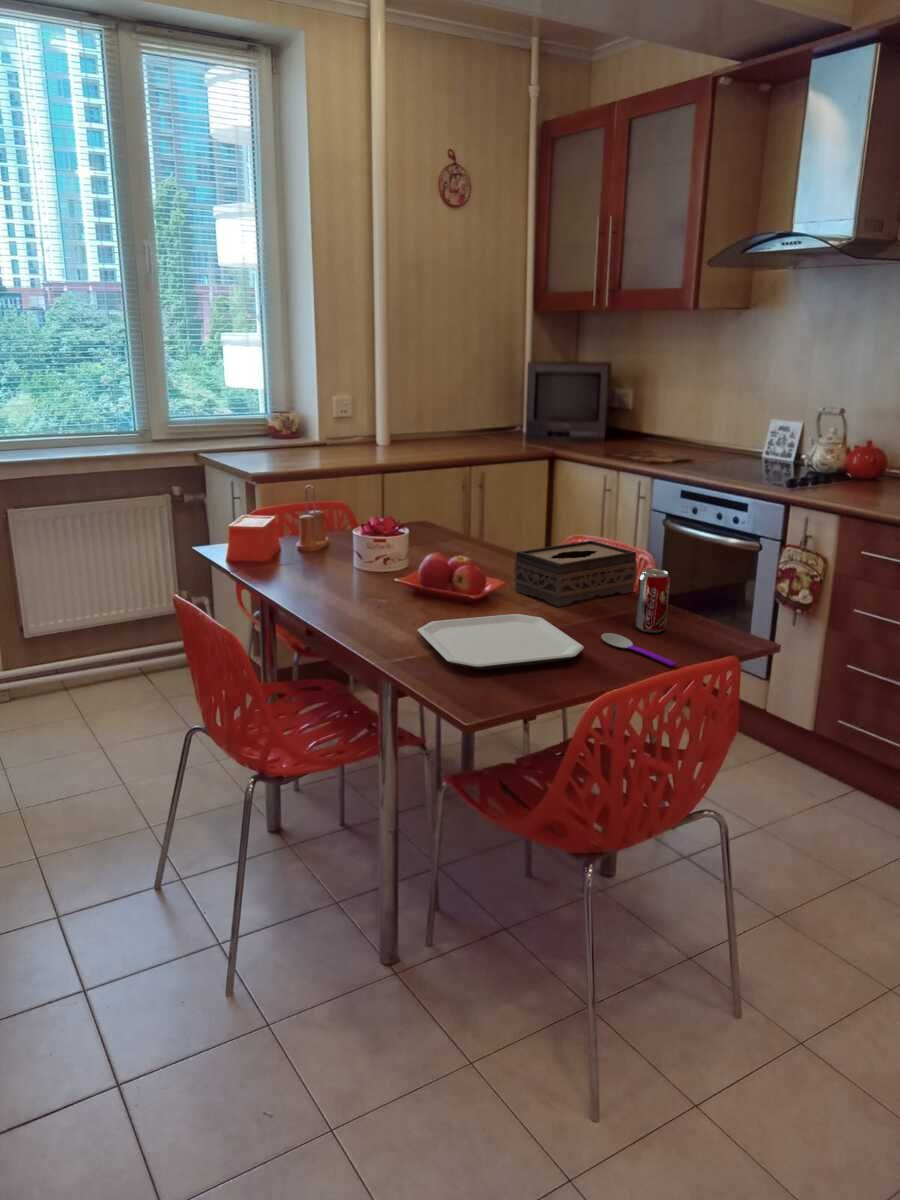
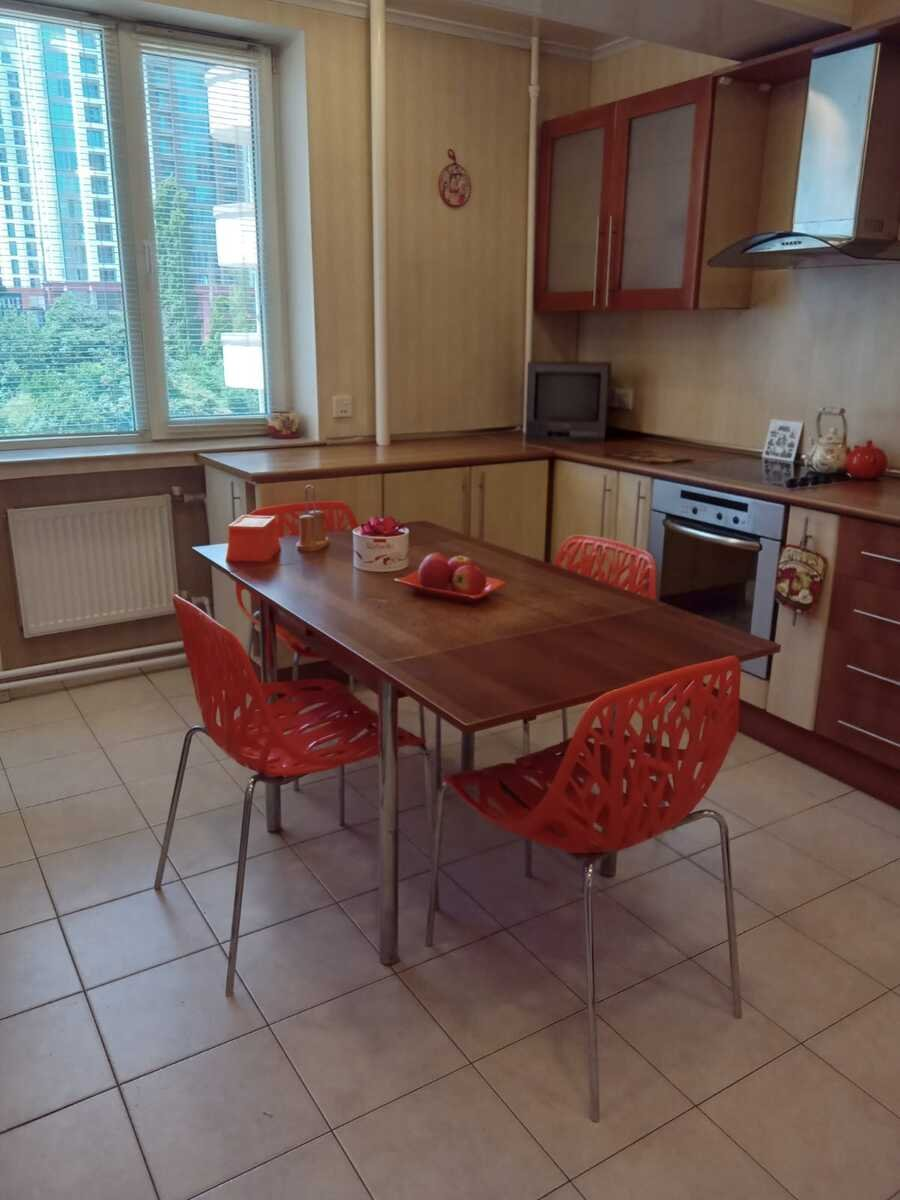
- spoon [600,632,677,667]
- tissue box [513,540,638,607]
- beverage can [635,568,671,634]
- plate [417,613,585,671]
